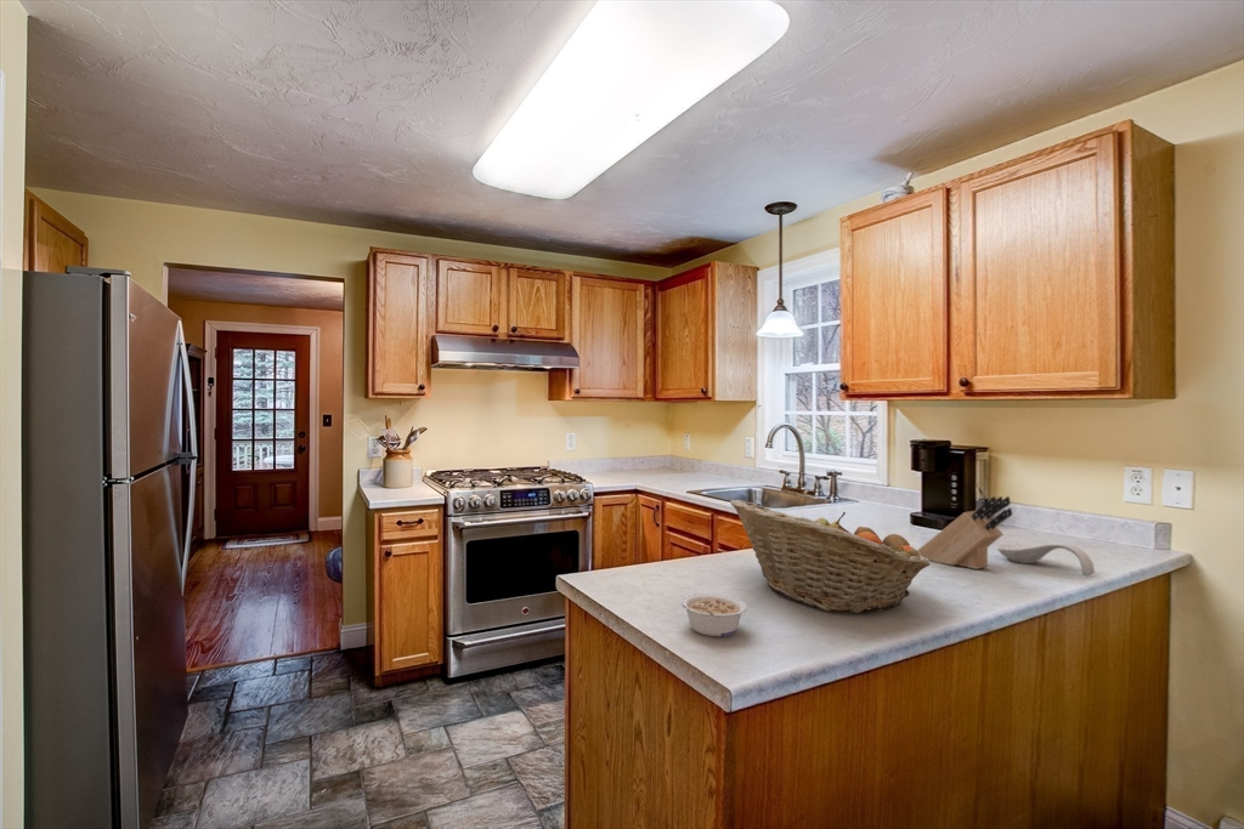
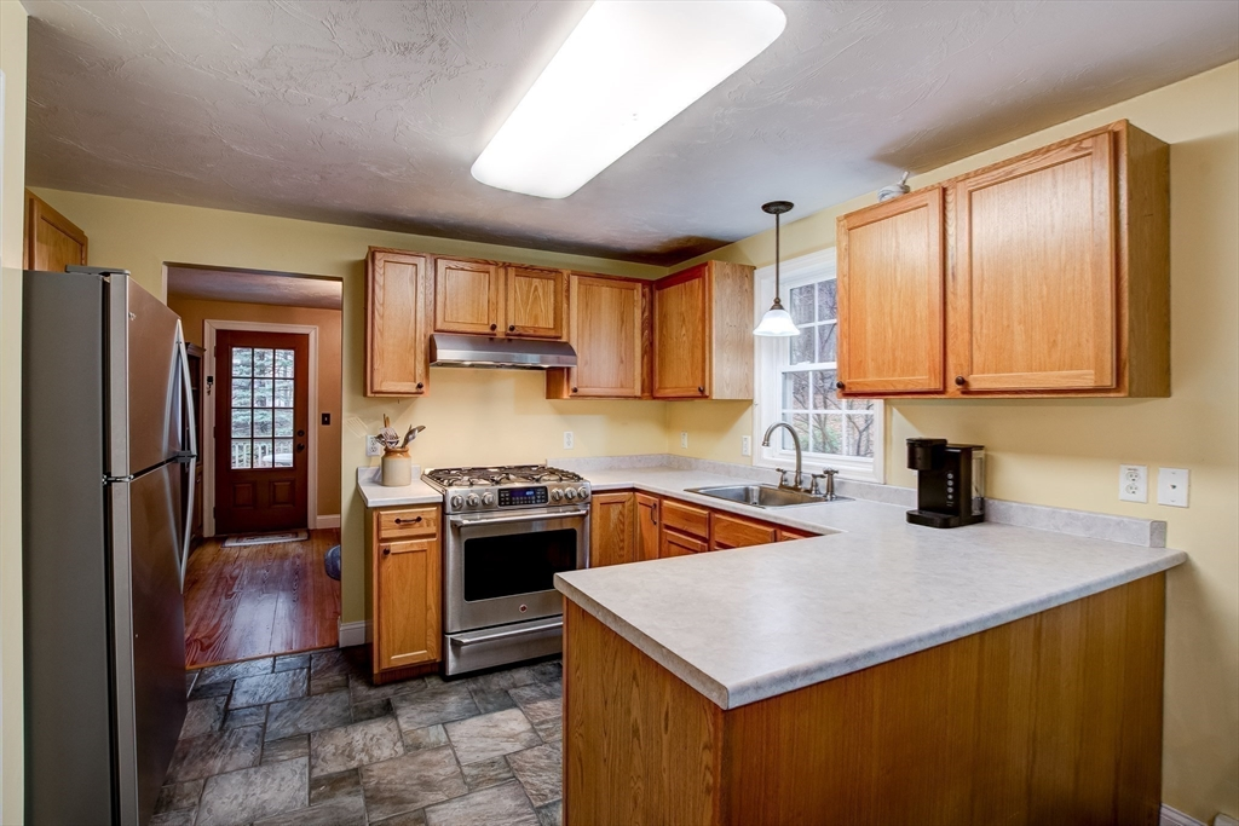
- legume [680,592,748,637]
- spoon rest [995,541,1096,577]
- fruit basket [730,499,931,614]
- knife block [917,495,1013,570]
